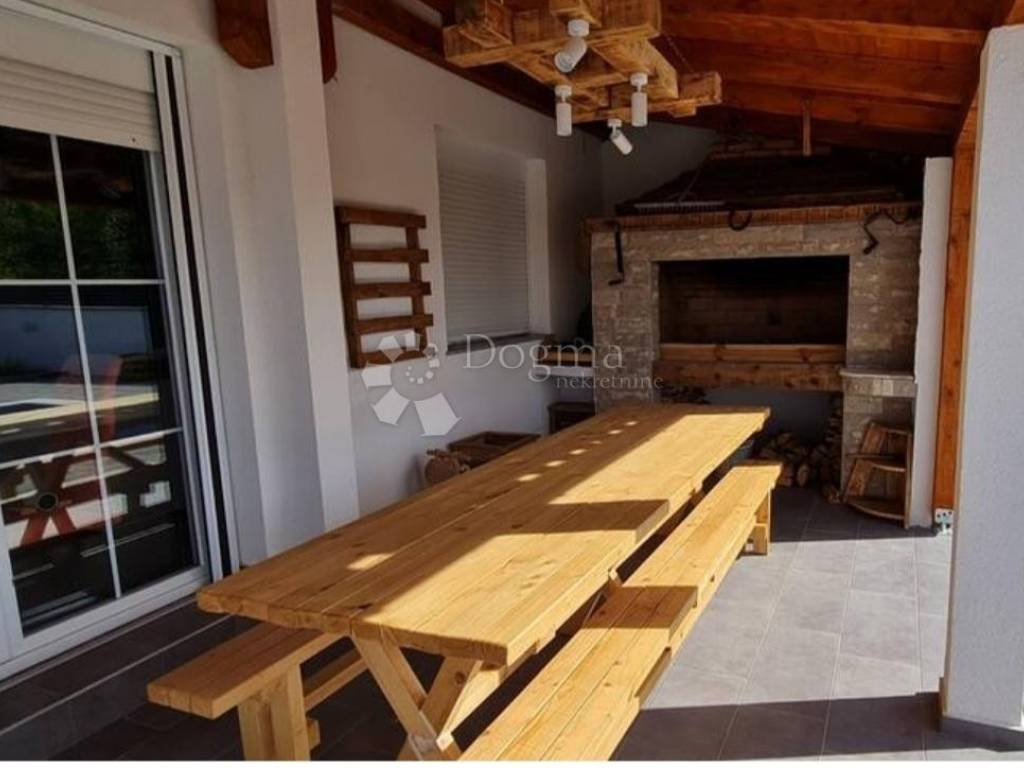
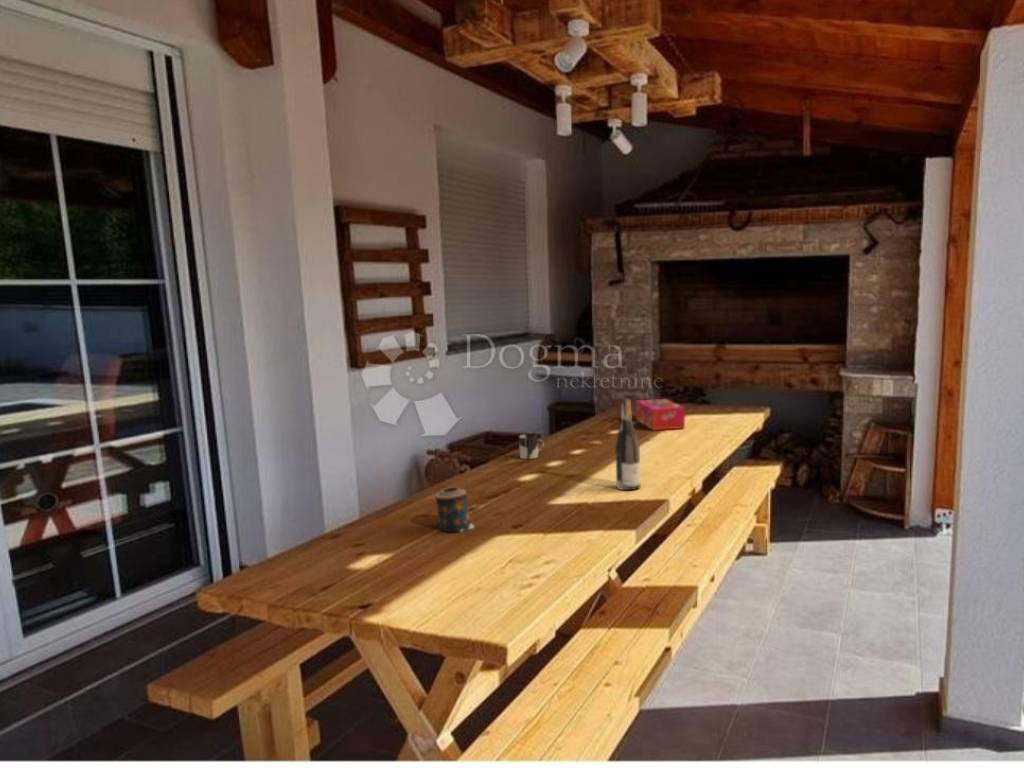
+ cup [518,433,545,461]
+ tissue box [635,398,686,431]
+ candle [434,486,475,533]
+ wine bottle [614,398,641,491]
